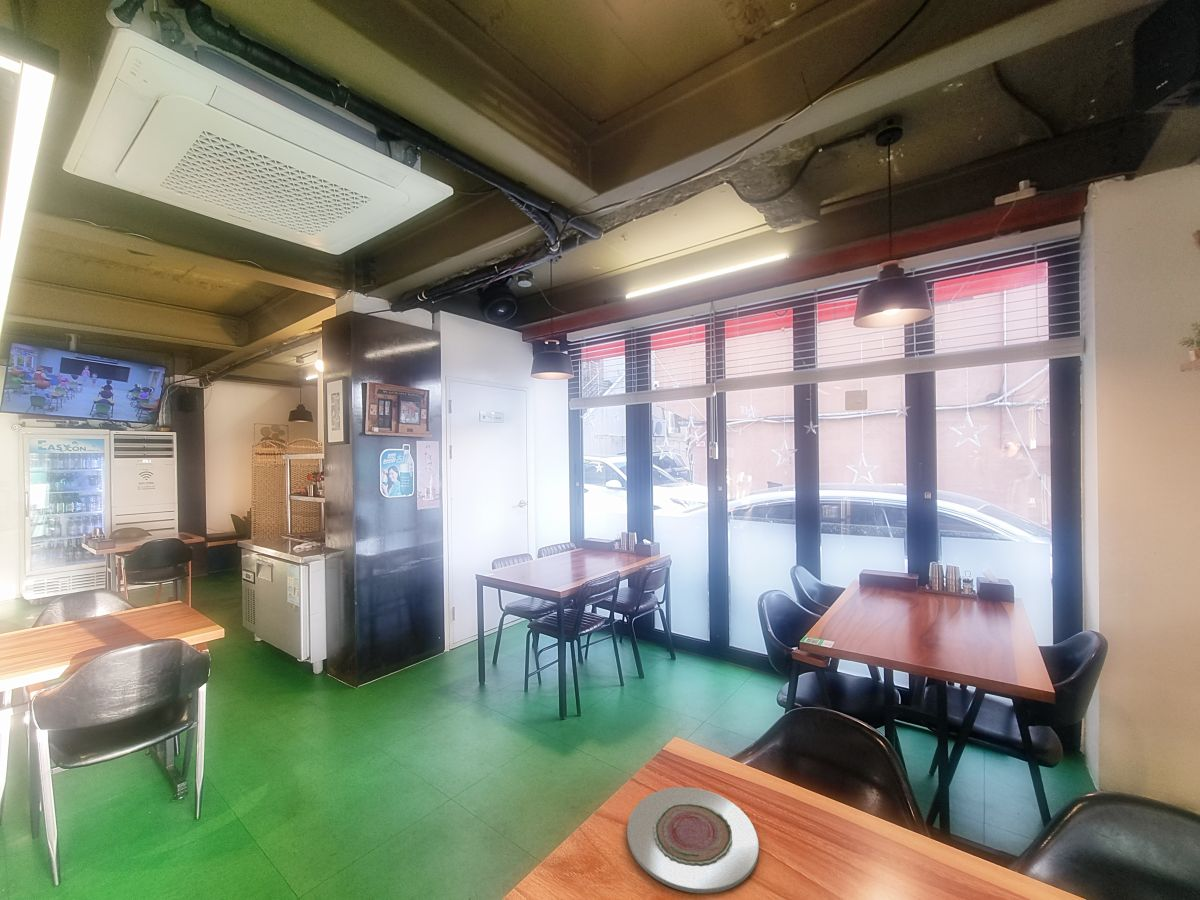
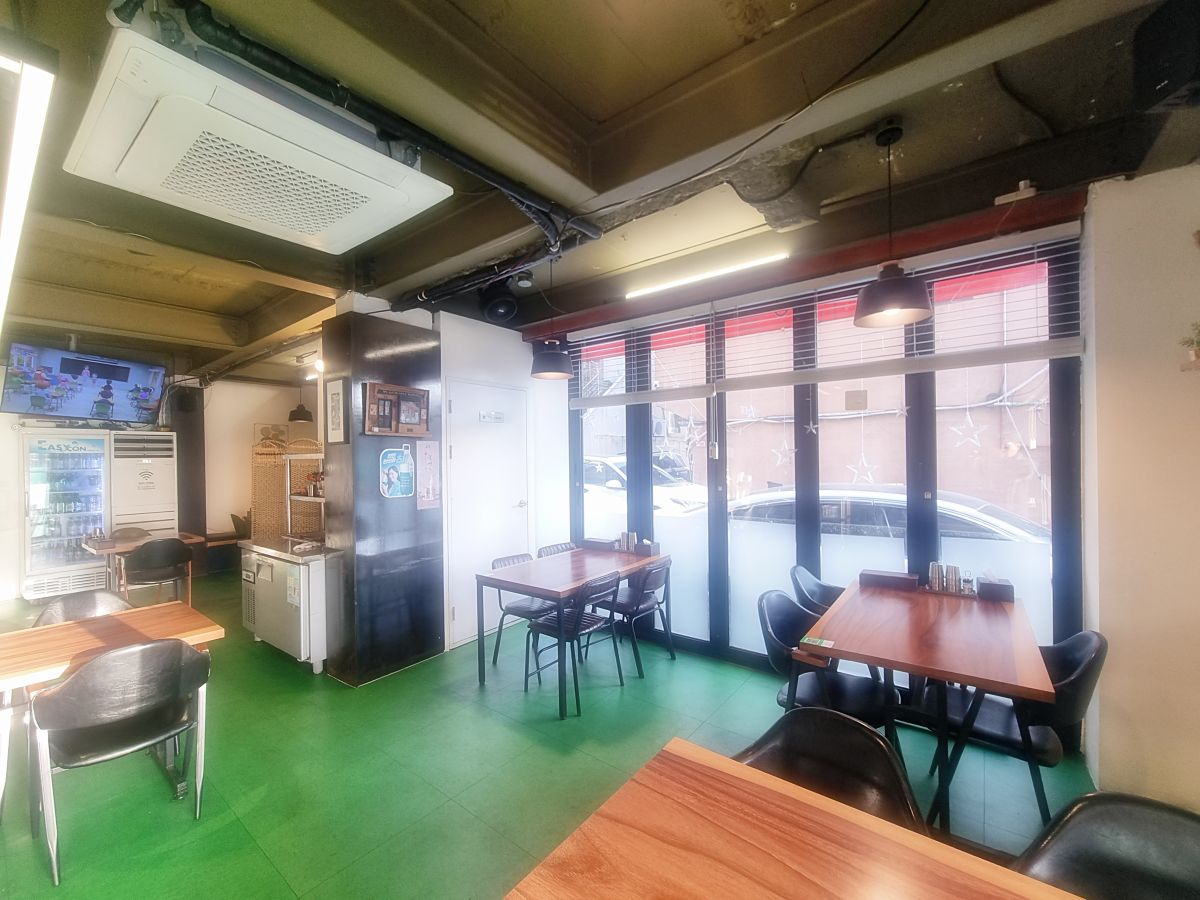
- plate [626,786,760,895]
